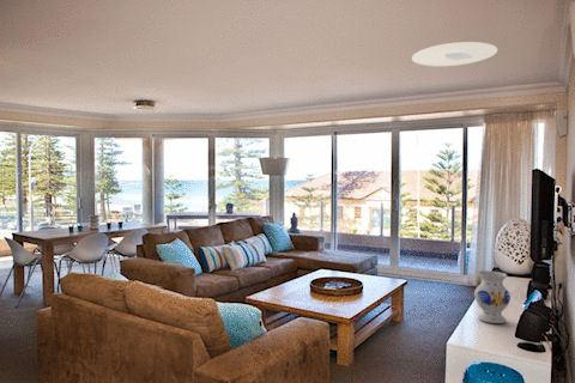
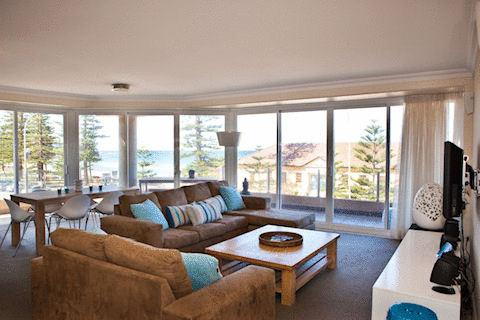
- vase [473,269,512,324]
- ceiling light [411,41,498,67]
